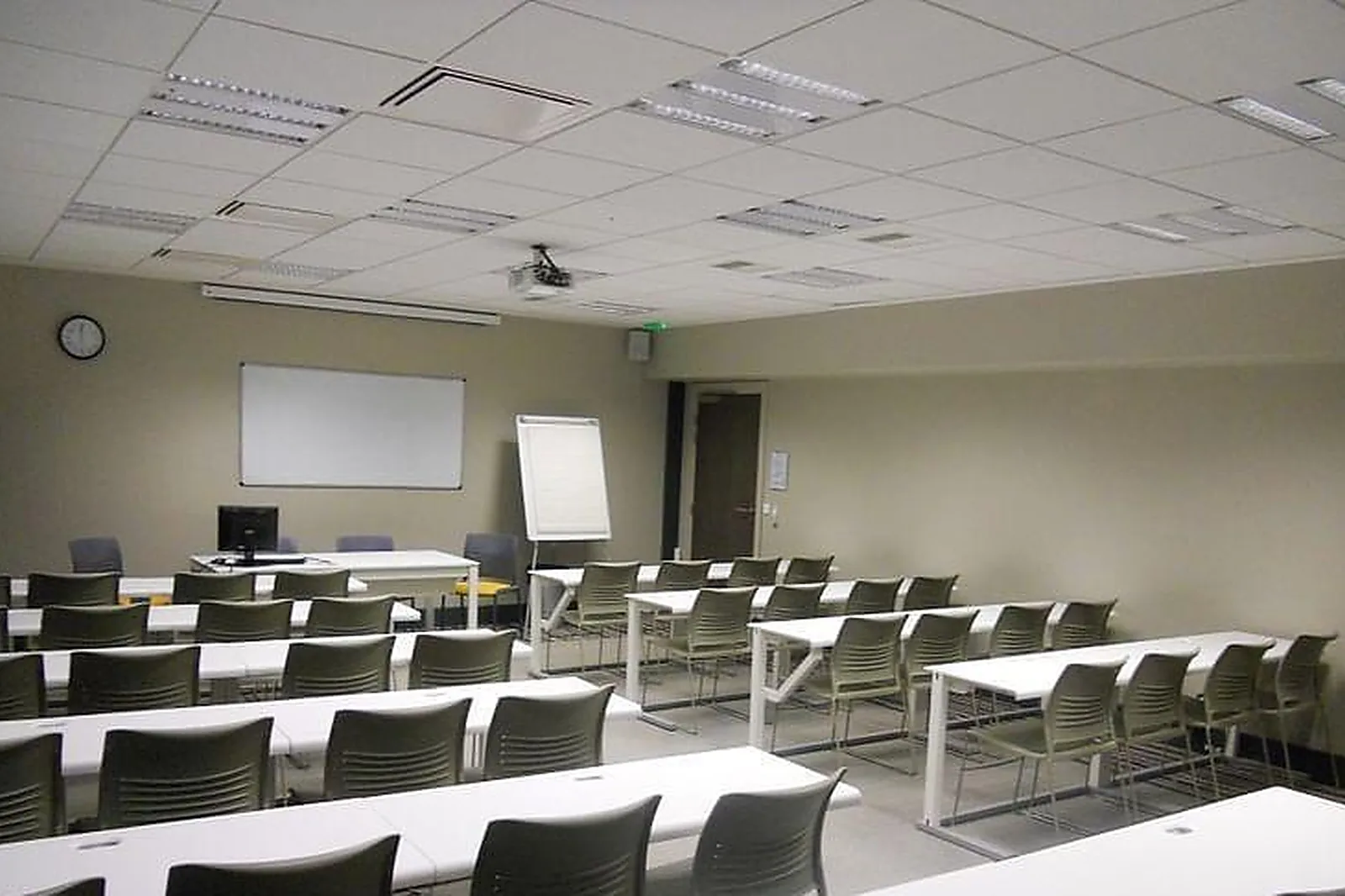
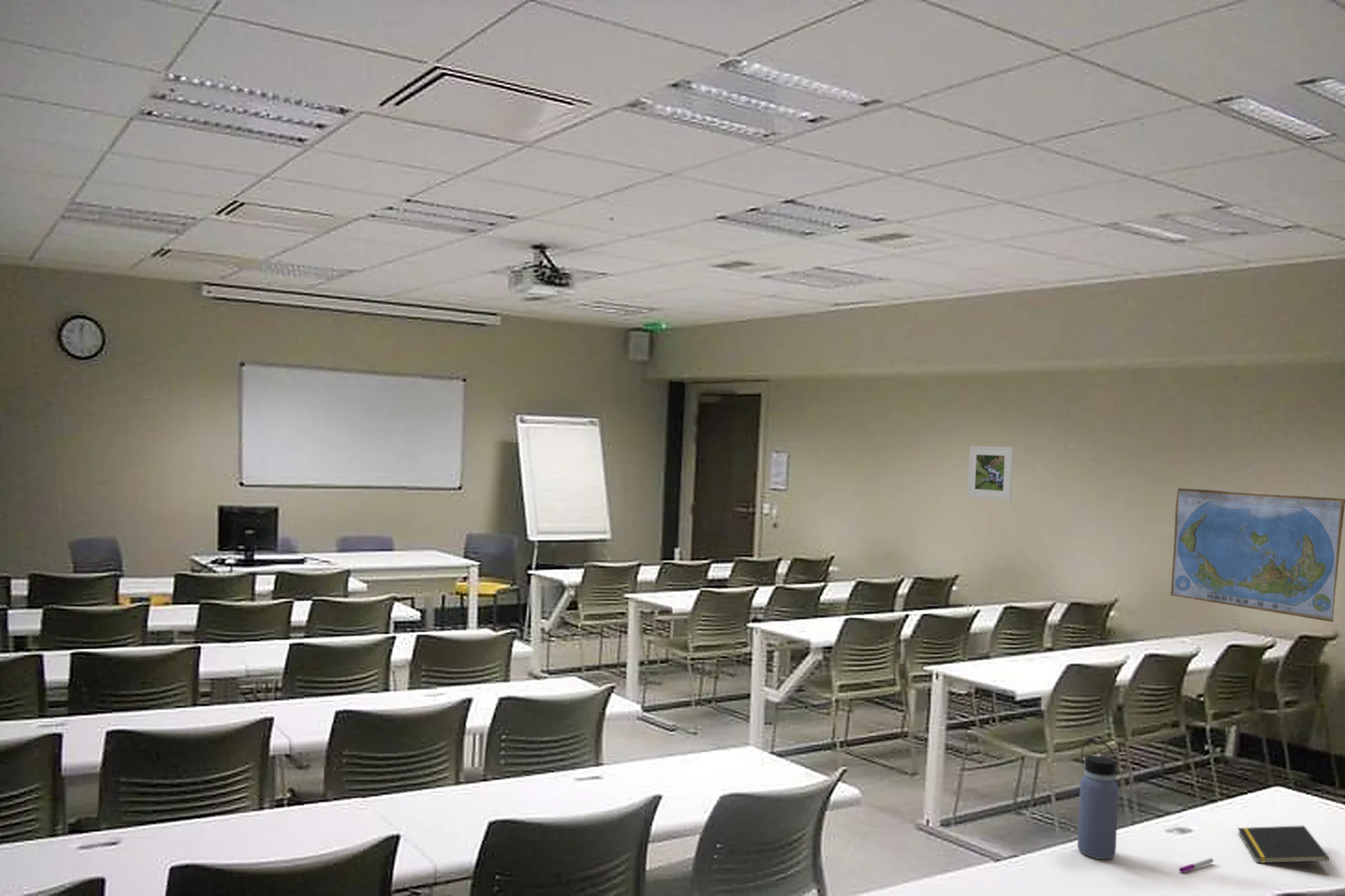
+ world map [1169,488,1345,623]
+ pen [1179,857,1214,873]
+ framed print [967,445,1015,501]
+ notepad [1237,825,1330,864]
+ water bottle [1077,739,1120,860]
